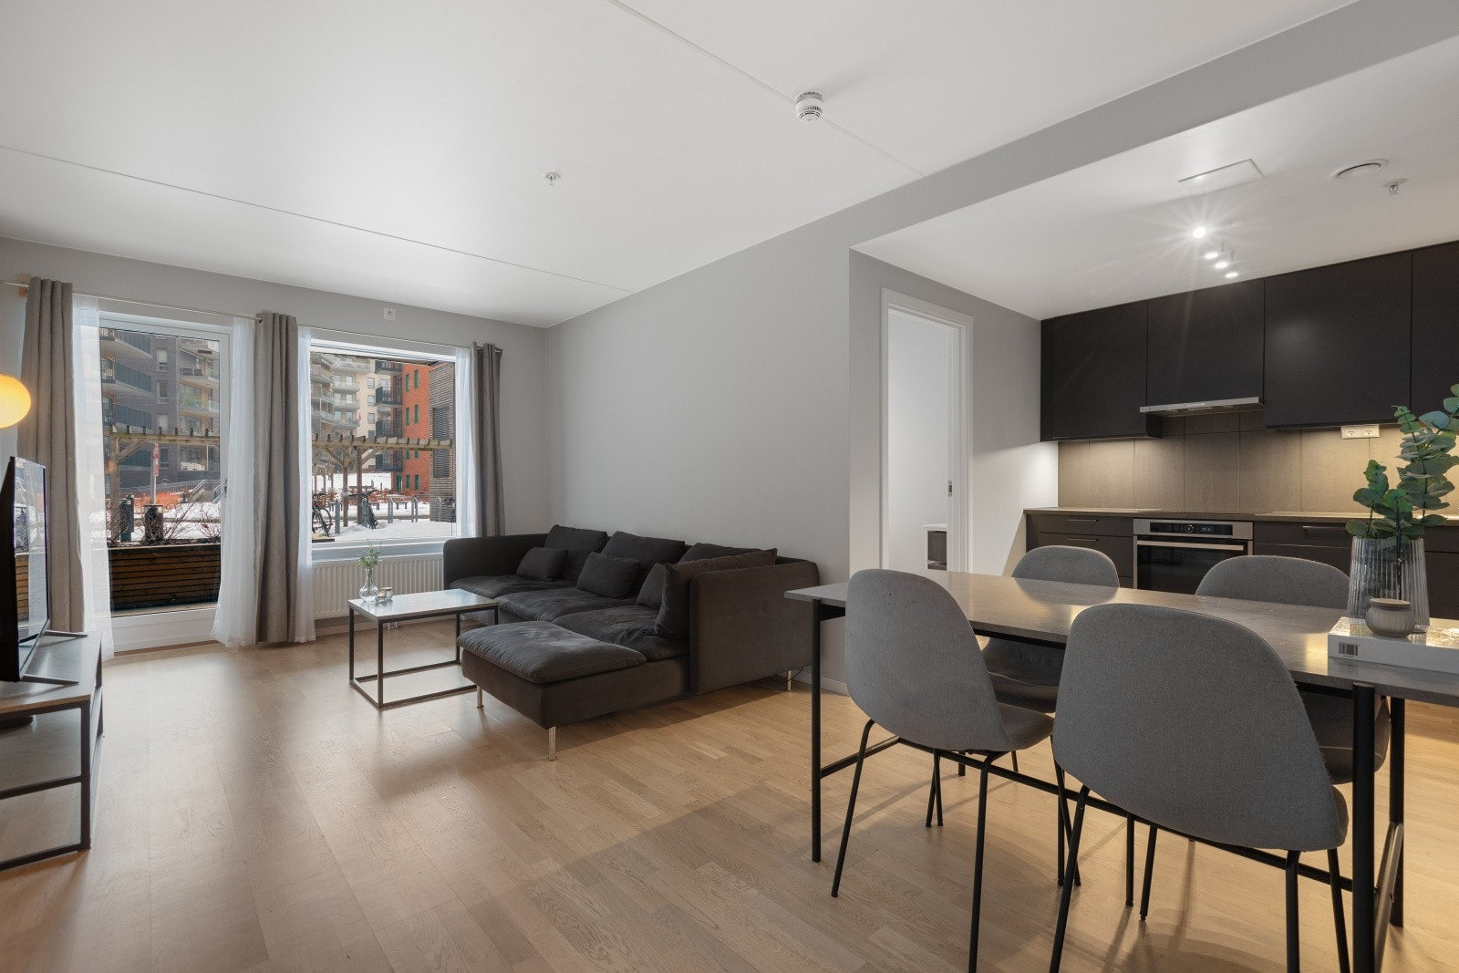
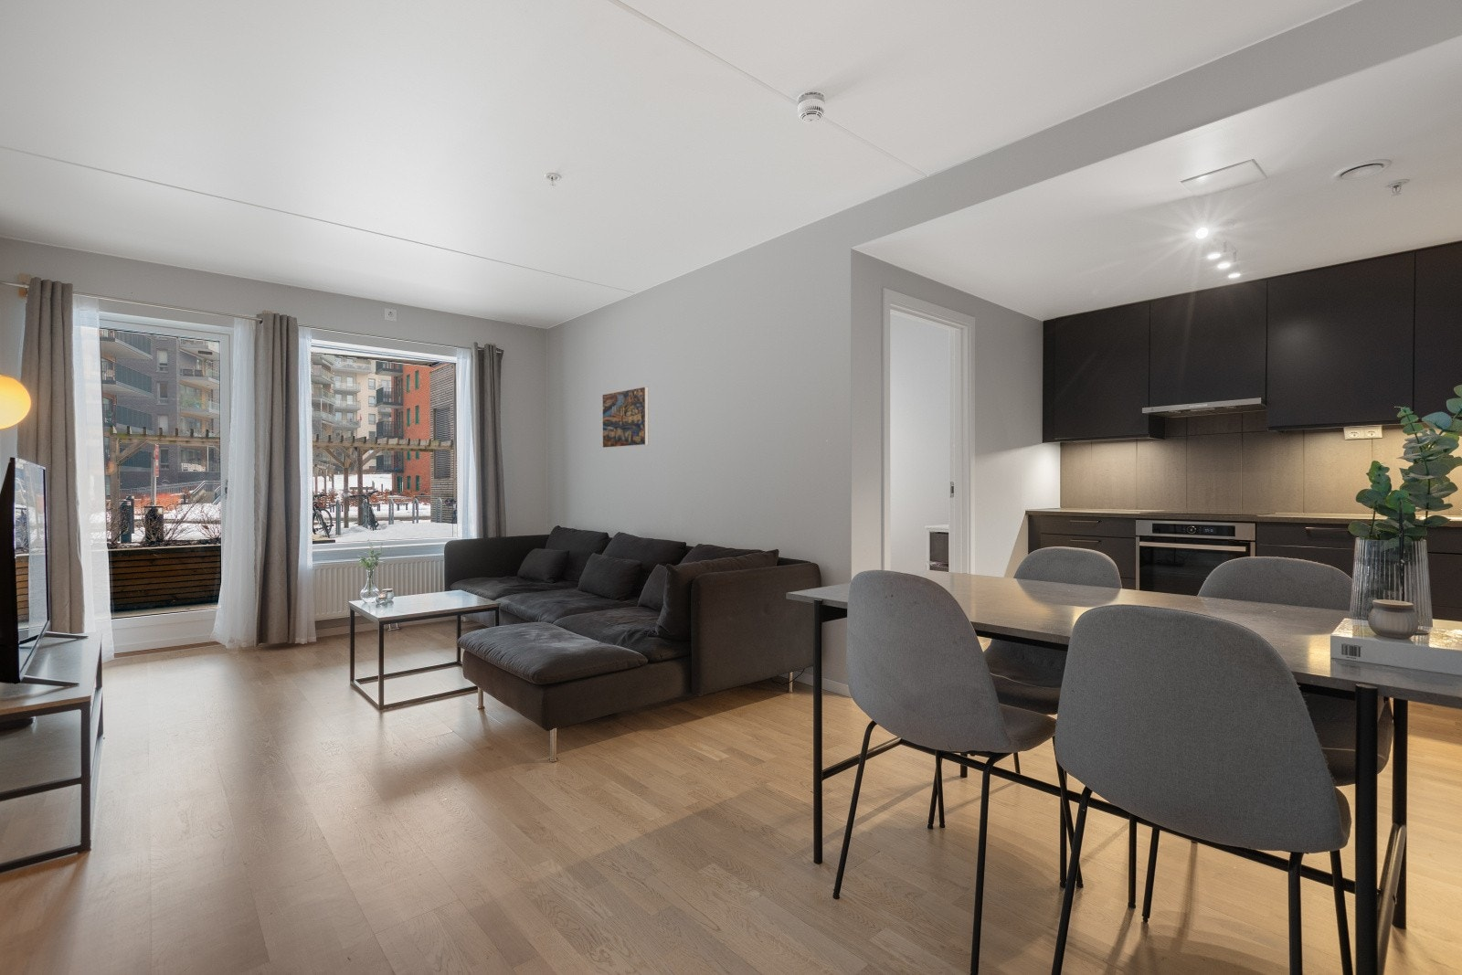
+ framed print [602,385,649,448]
